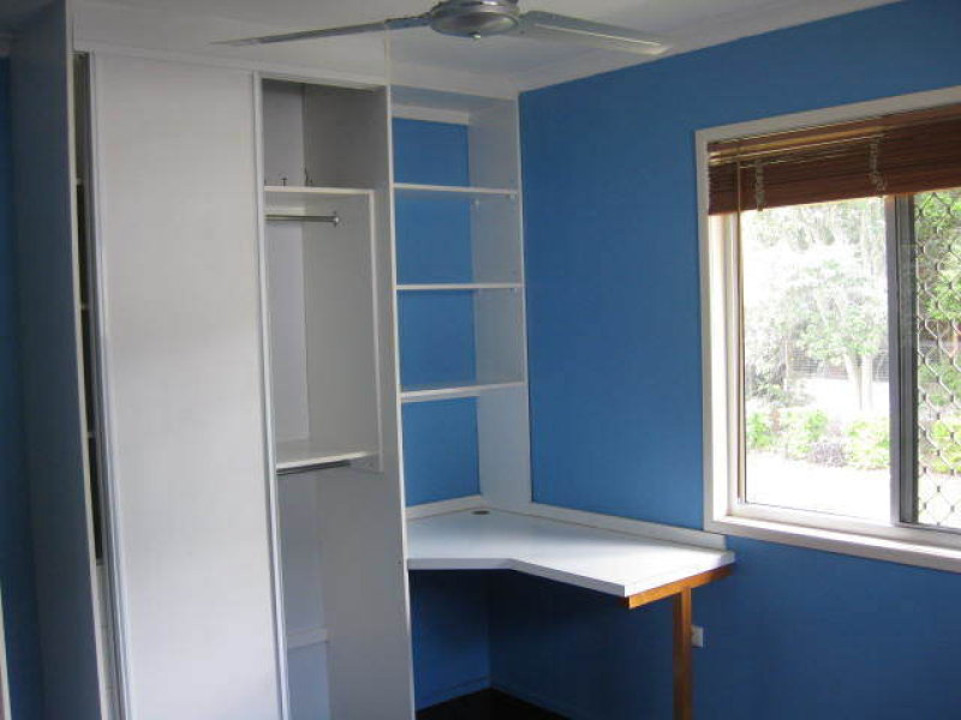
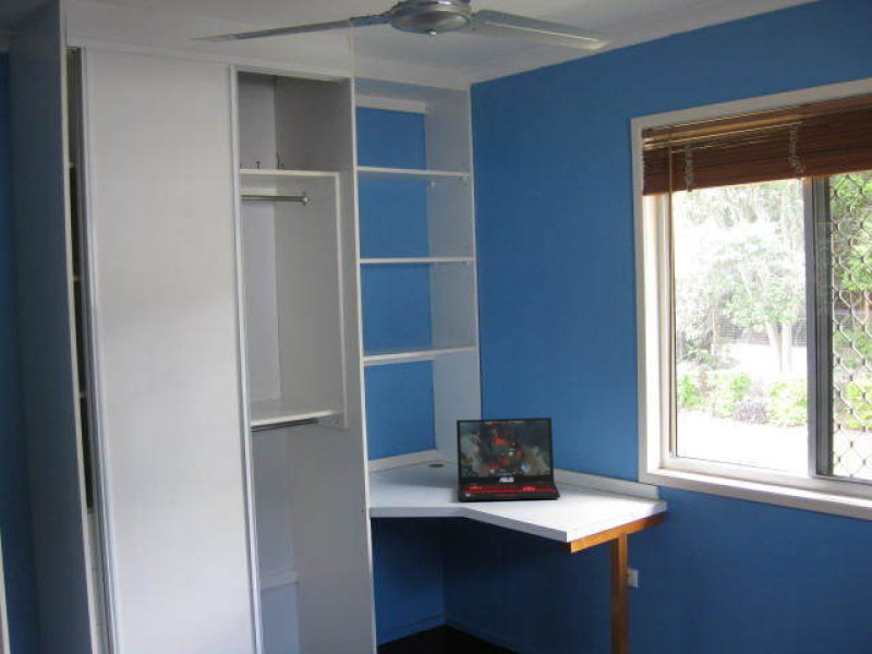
+ laptop [456,416,561,502]
